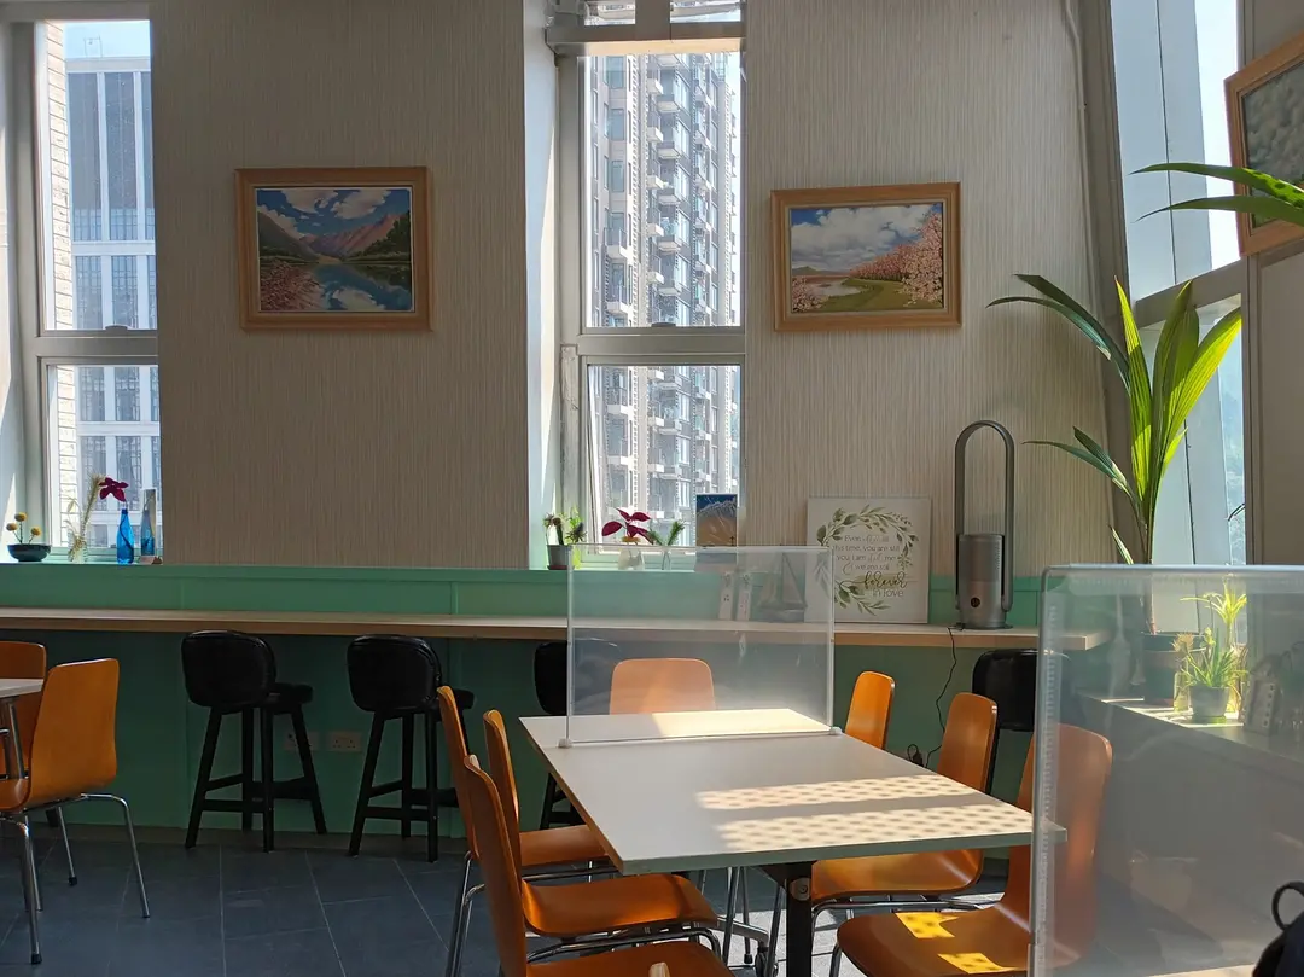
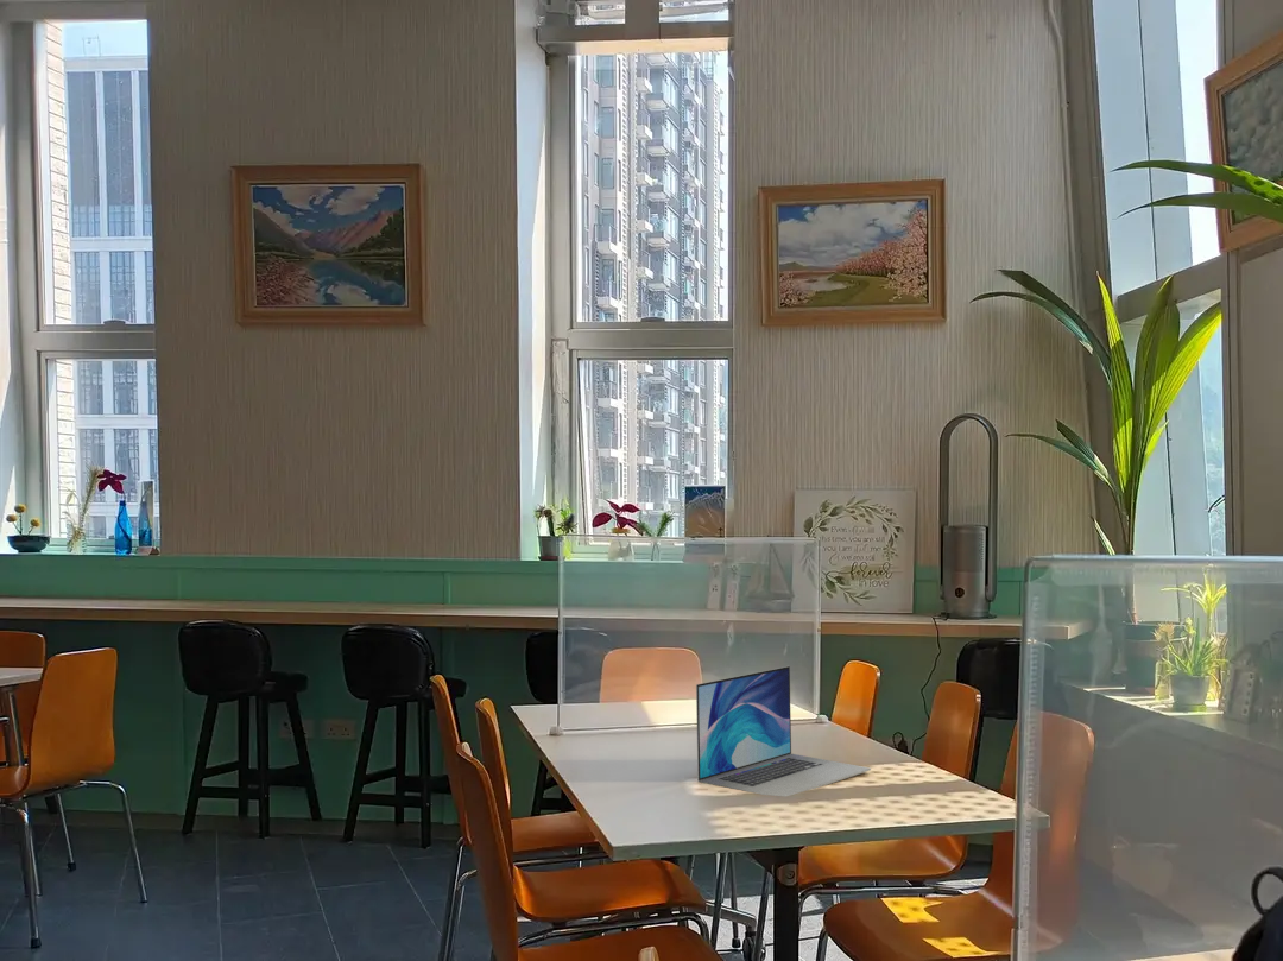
+ laptop [695,665,872,798]
